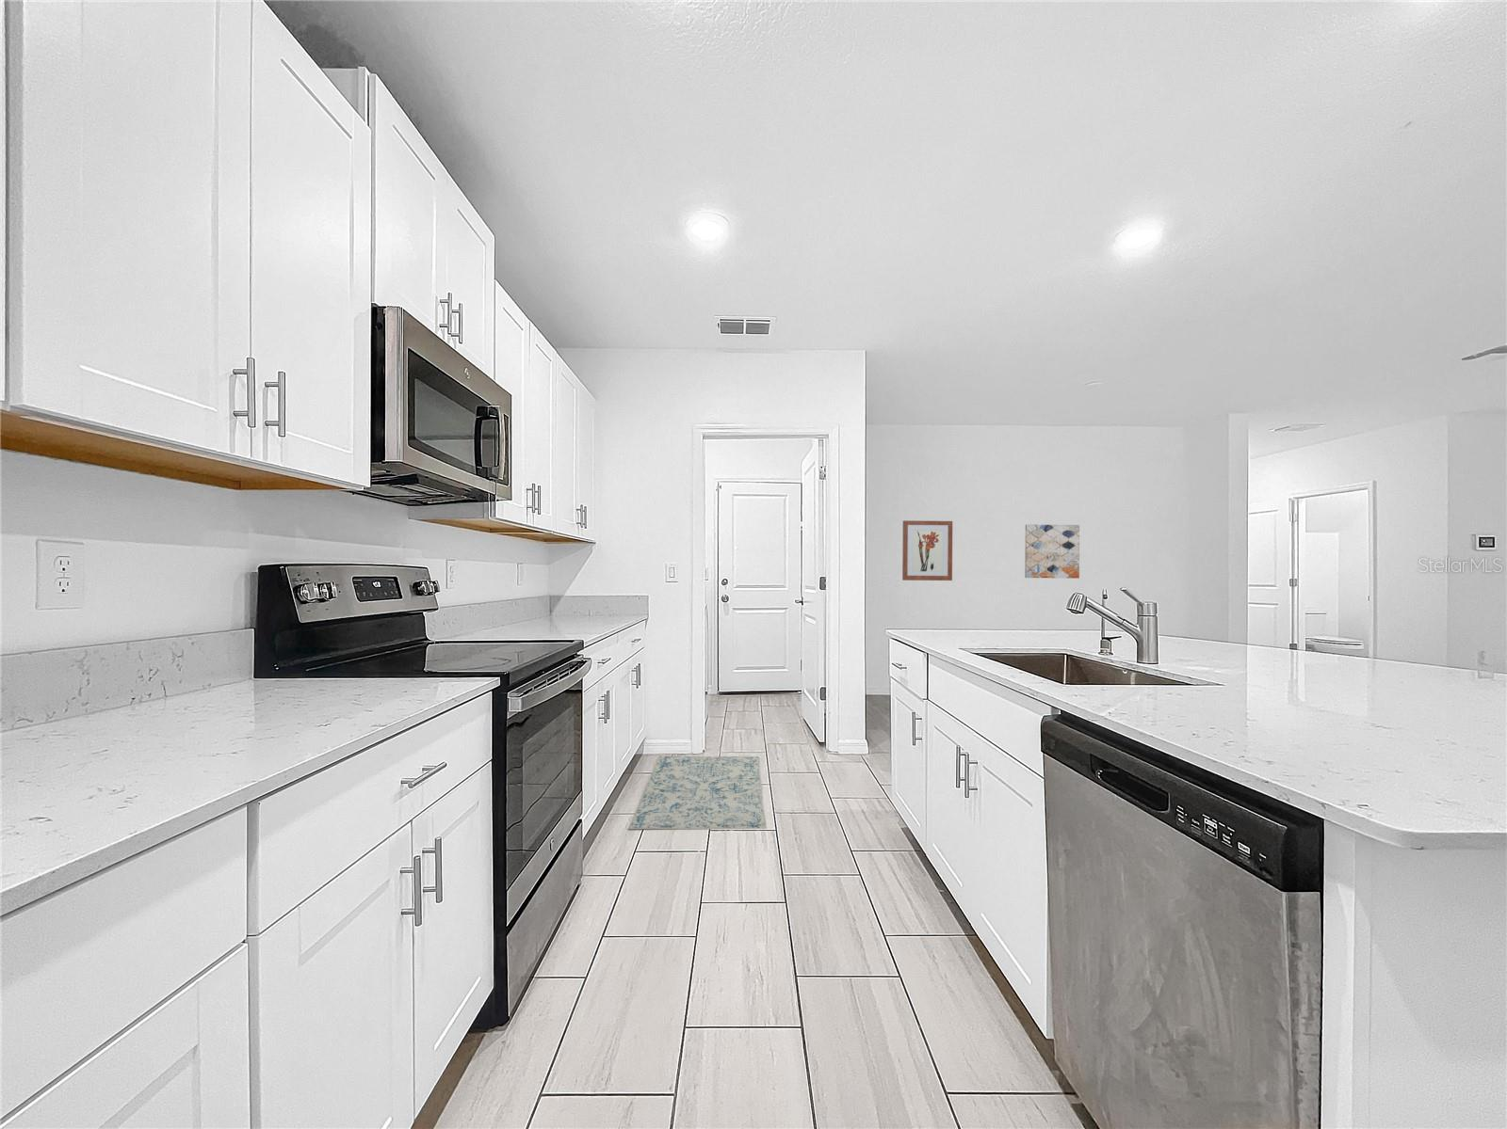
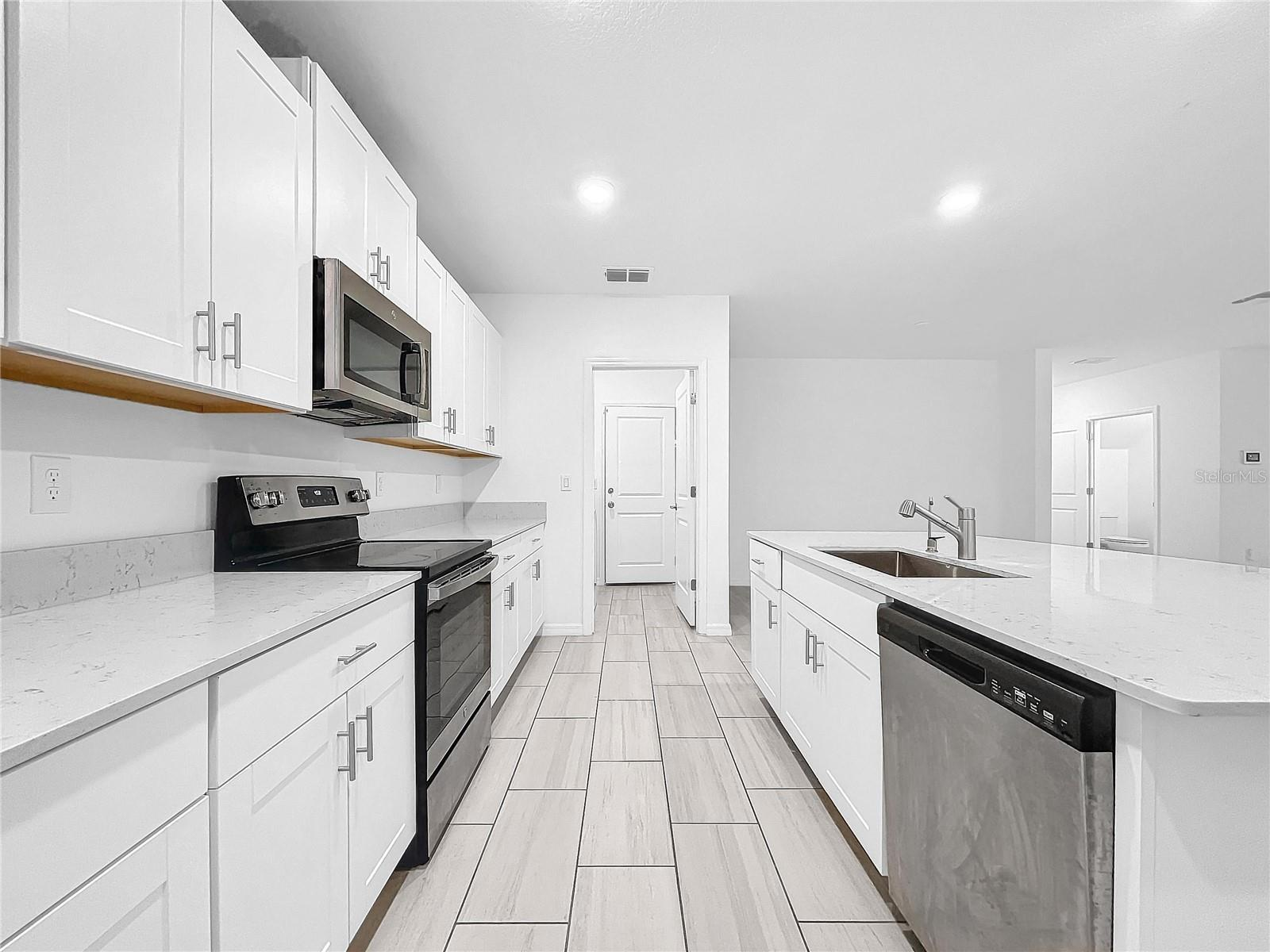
- wall art [902,519,953,581]
- rug [628,755,768,831]
- wall art [1024,524,1080,580]
